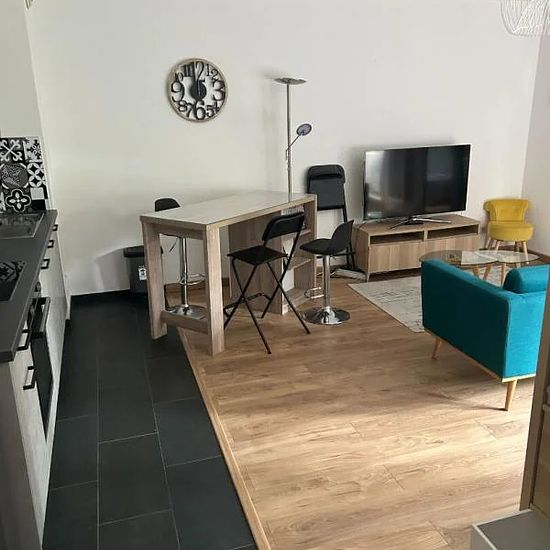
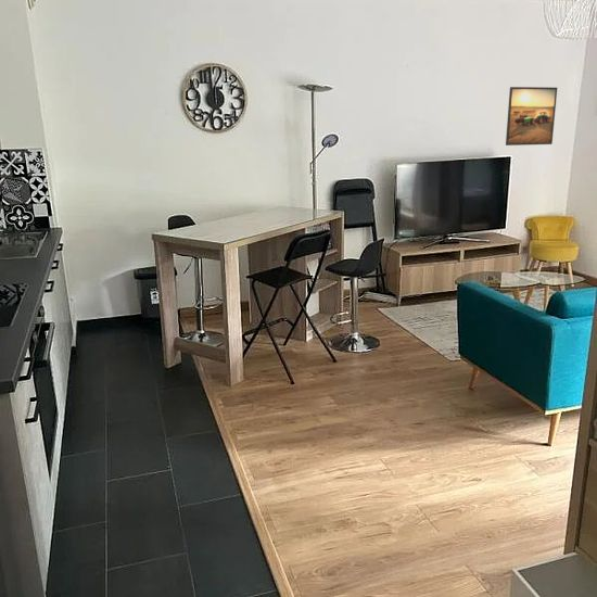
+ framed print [505,86,558,147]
